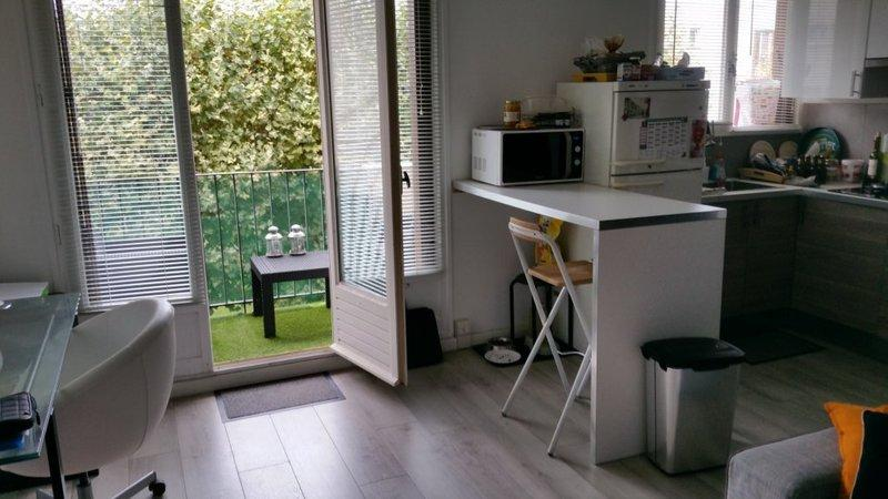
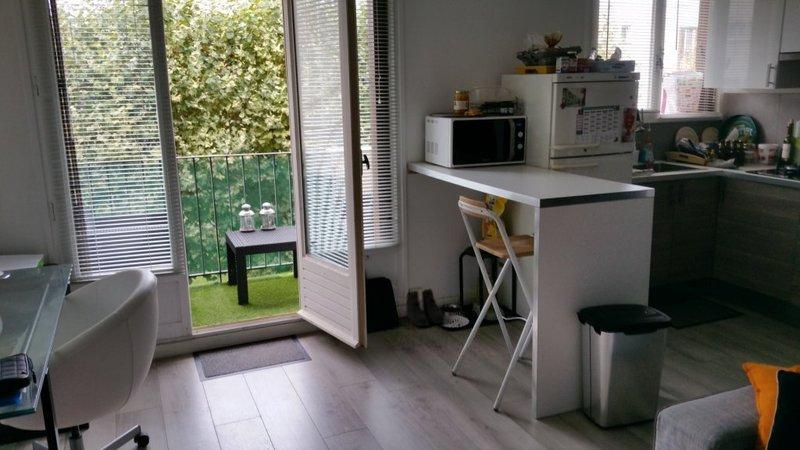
+ boots [405,288,446,327]
